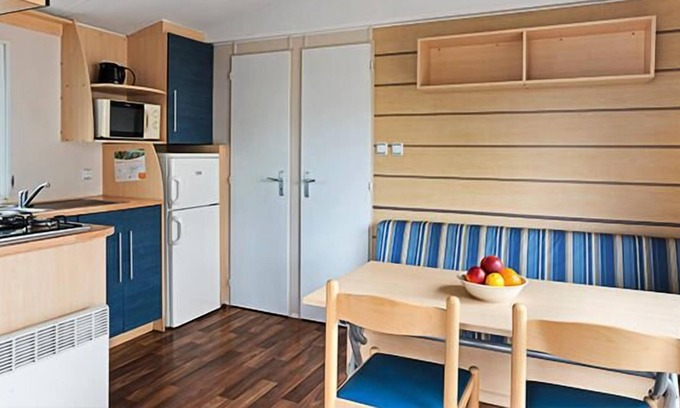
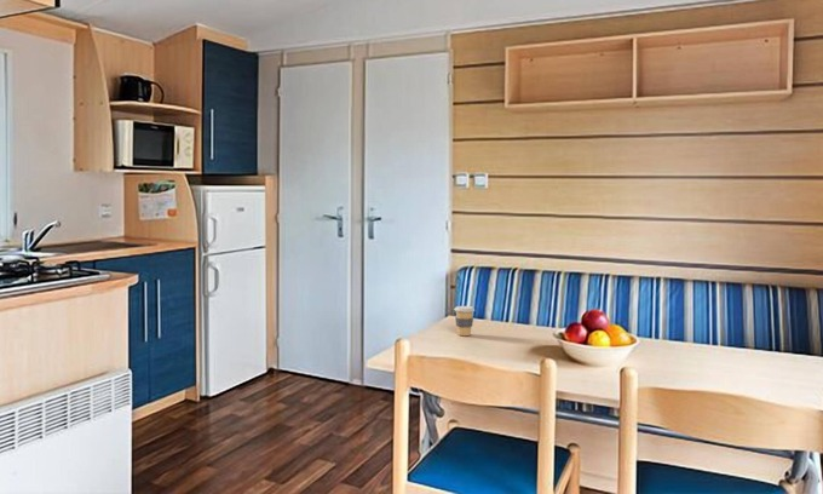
+ coffee cup [453,305,476,337]
